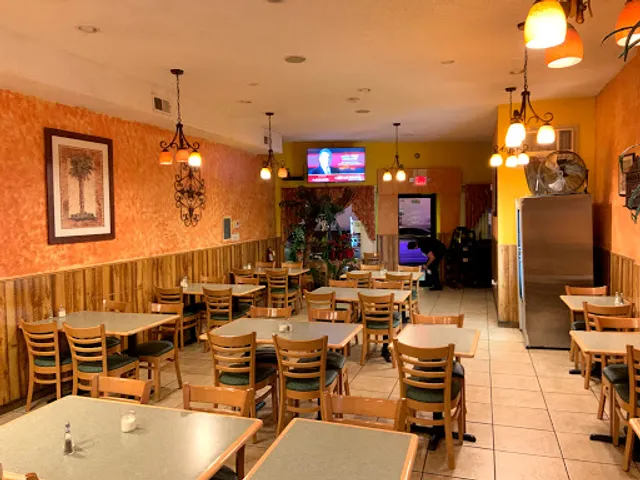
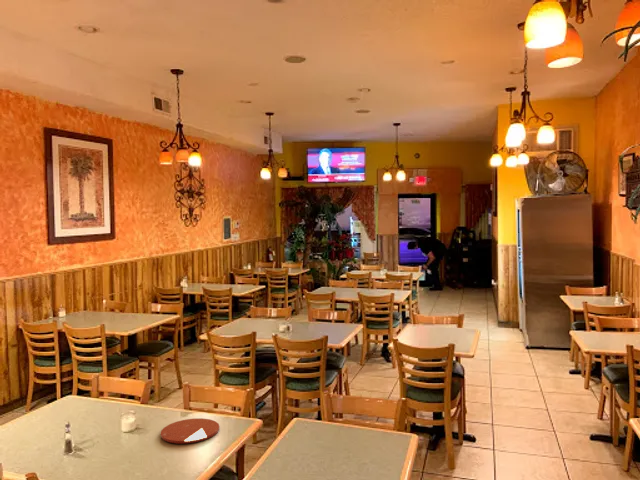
+ plate [160,417,220,444]
